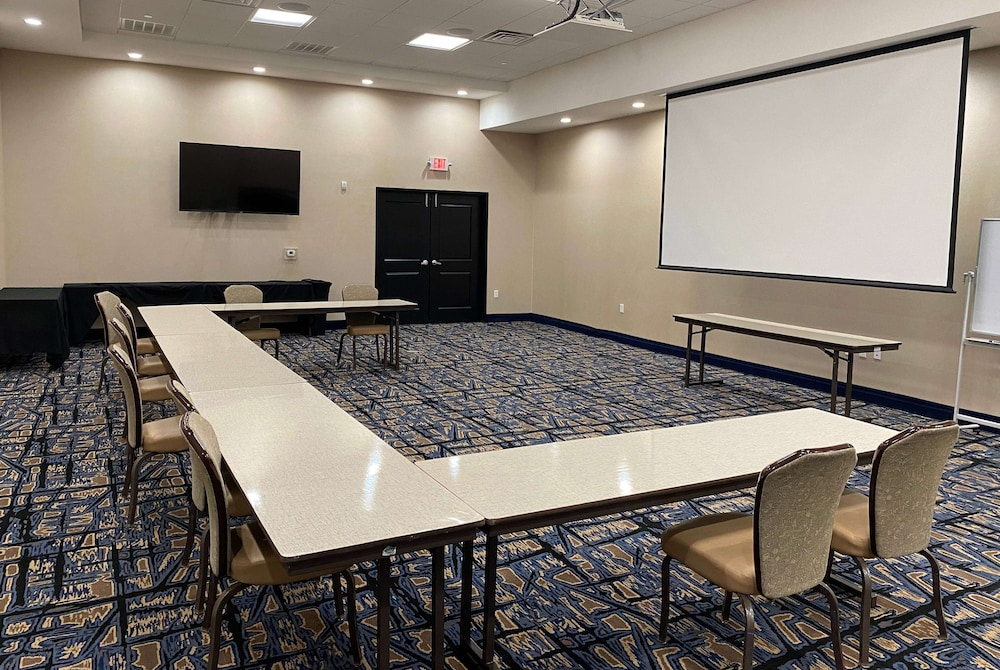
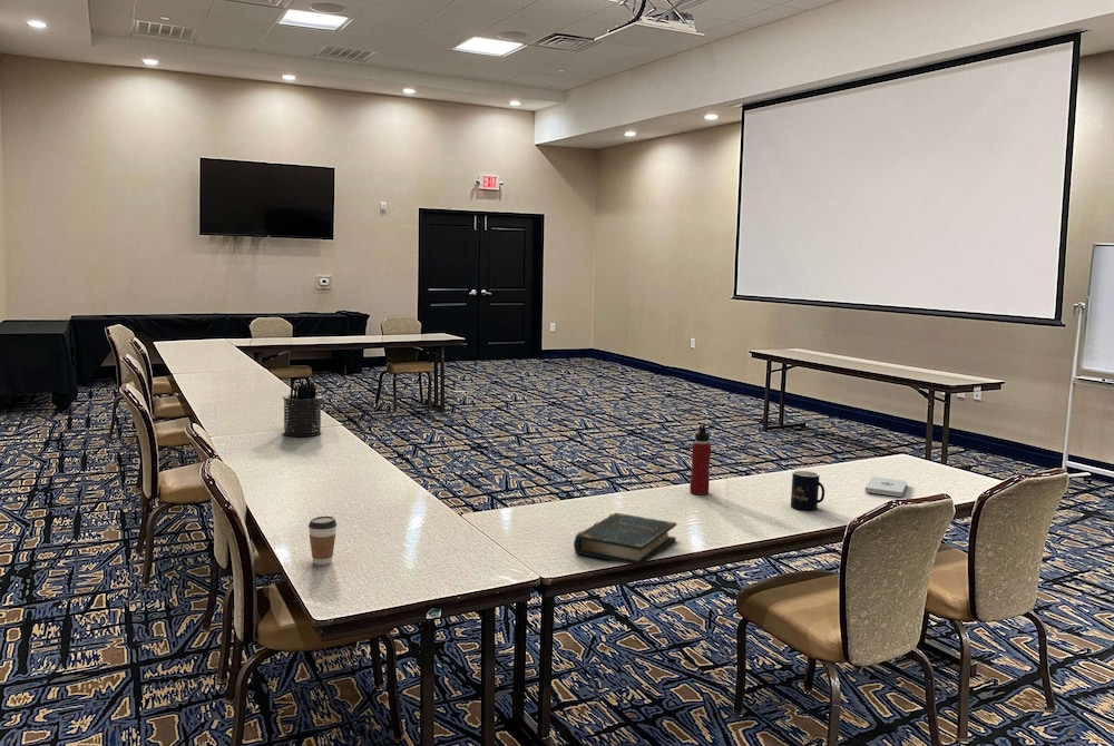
+ coffee cup [307,516,338,567]
+ mug [790,470,825,511]
+ water bottle [688,423,712,495]
+ book [573,512,677,568]
+ notepad [864,475,908,498]
+ pen holder [282,379,323,438]
